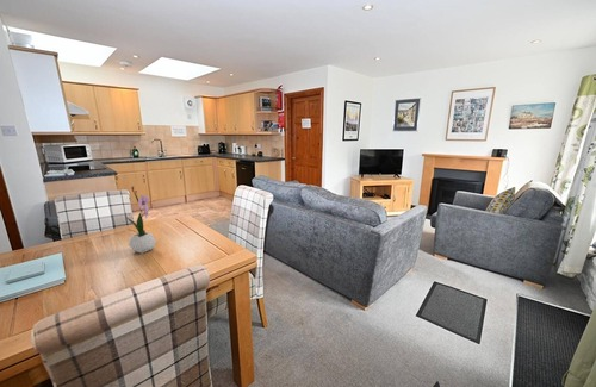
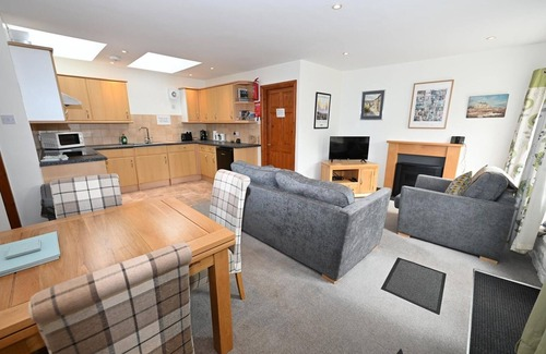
- flower arrangement [125,185,156,255]
